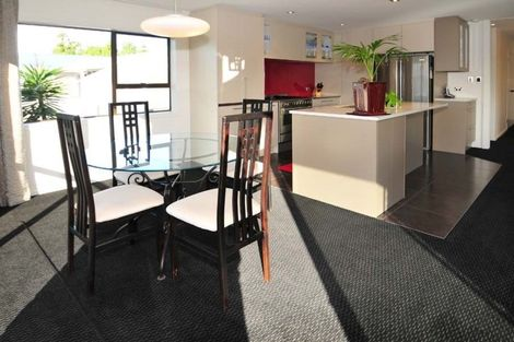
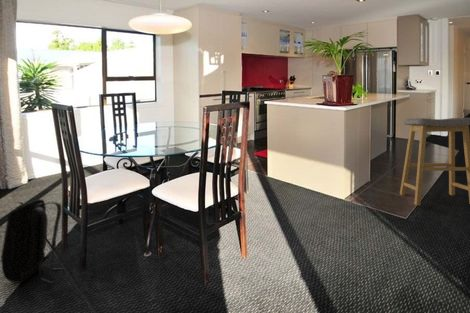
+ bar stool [399,117,470,206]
+ backpack [0,198,64,284]
